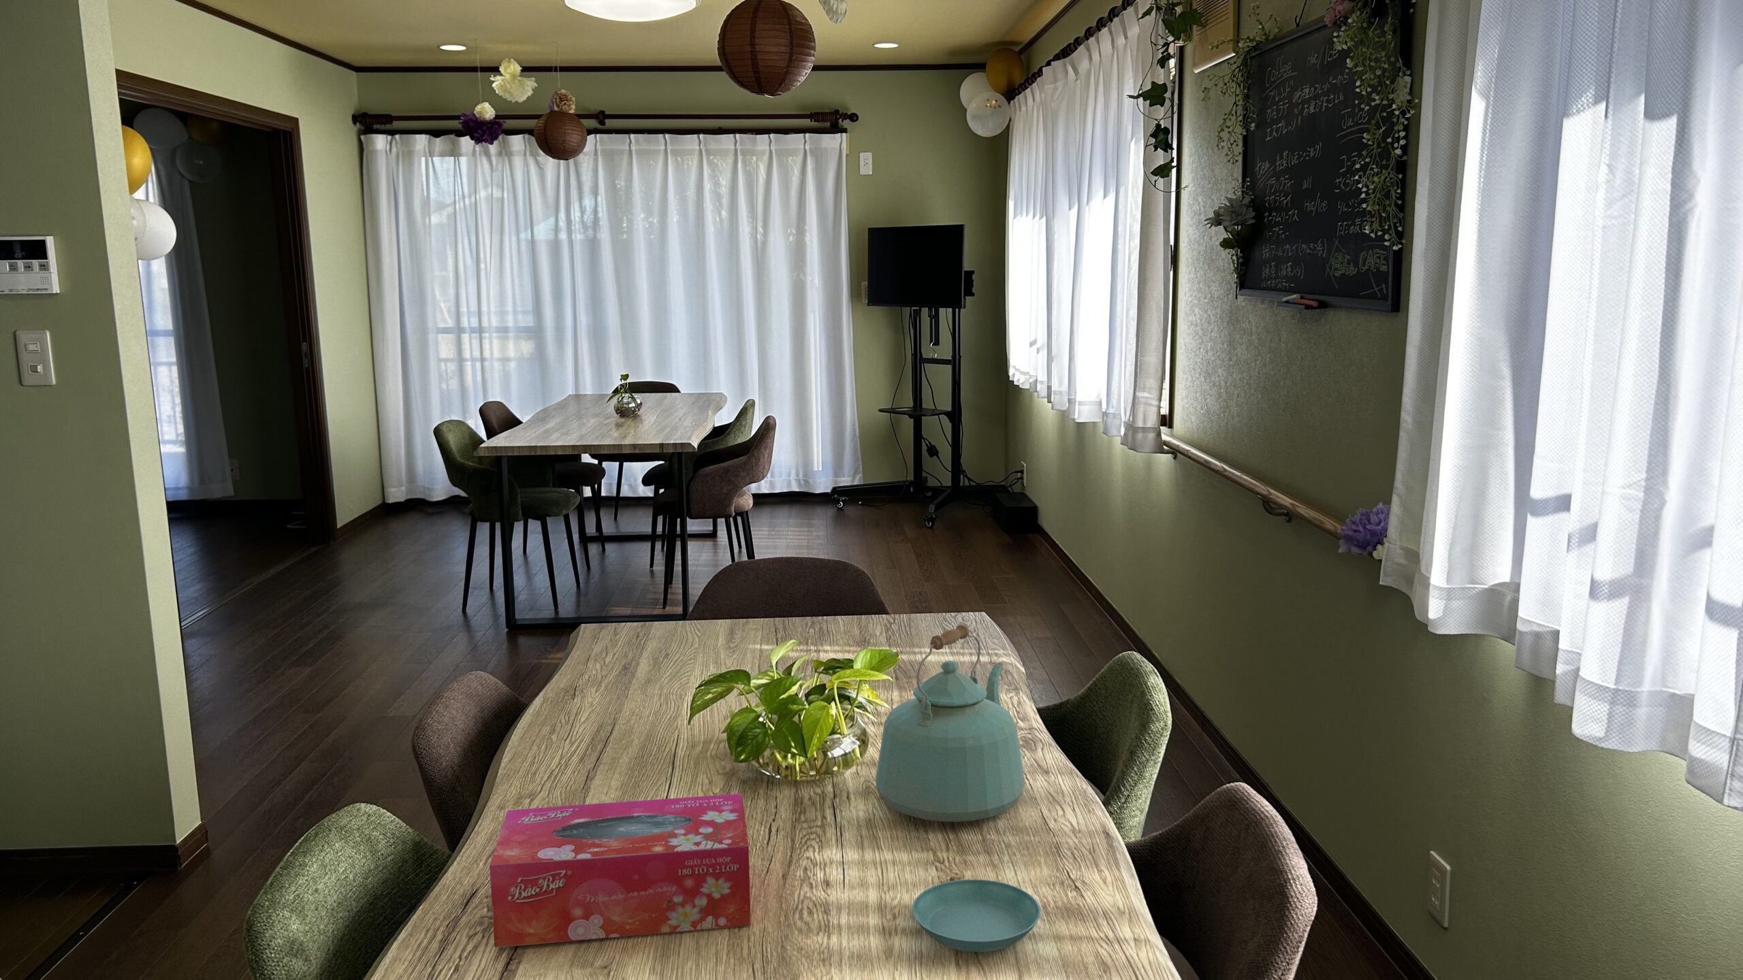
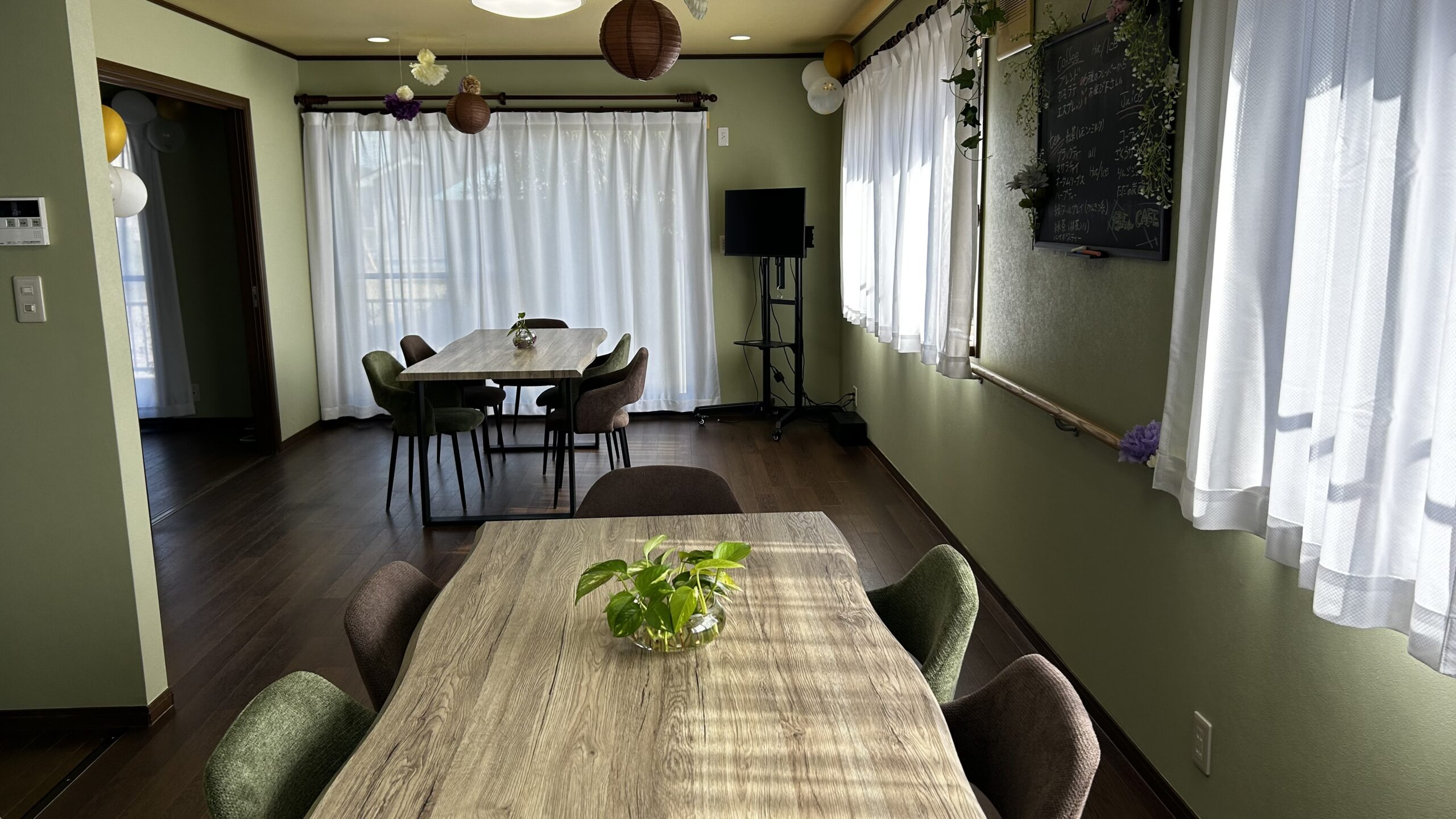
- kettle [875,625,1026,823]
- tissue box [488,793,752,948]
- saucer [912,878,1041,952]
